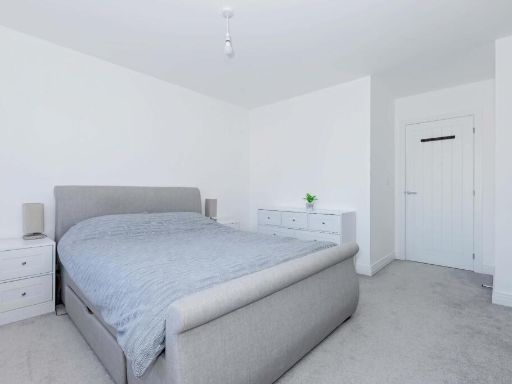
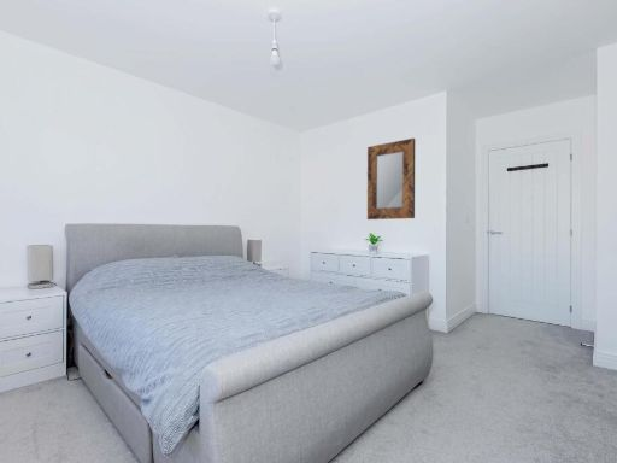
+ home mirror [366,137,416,221]
